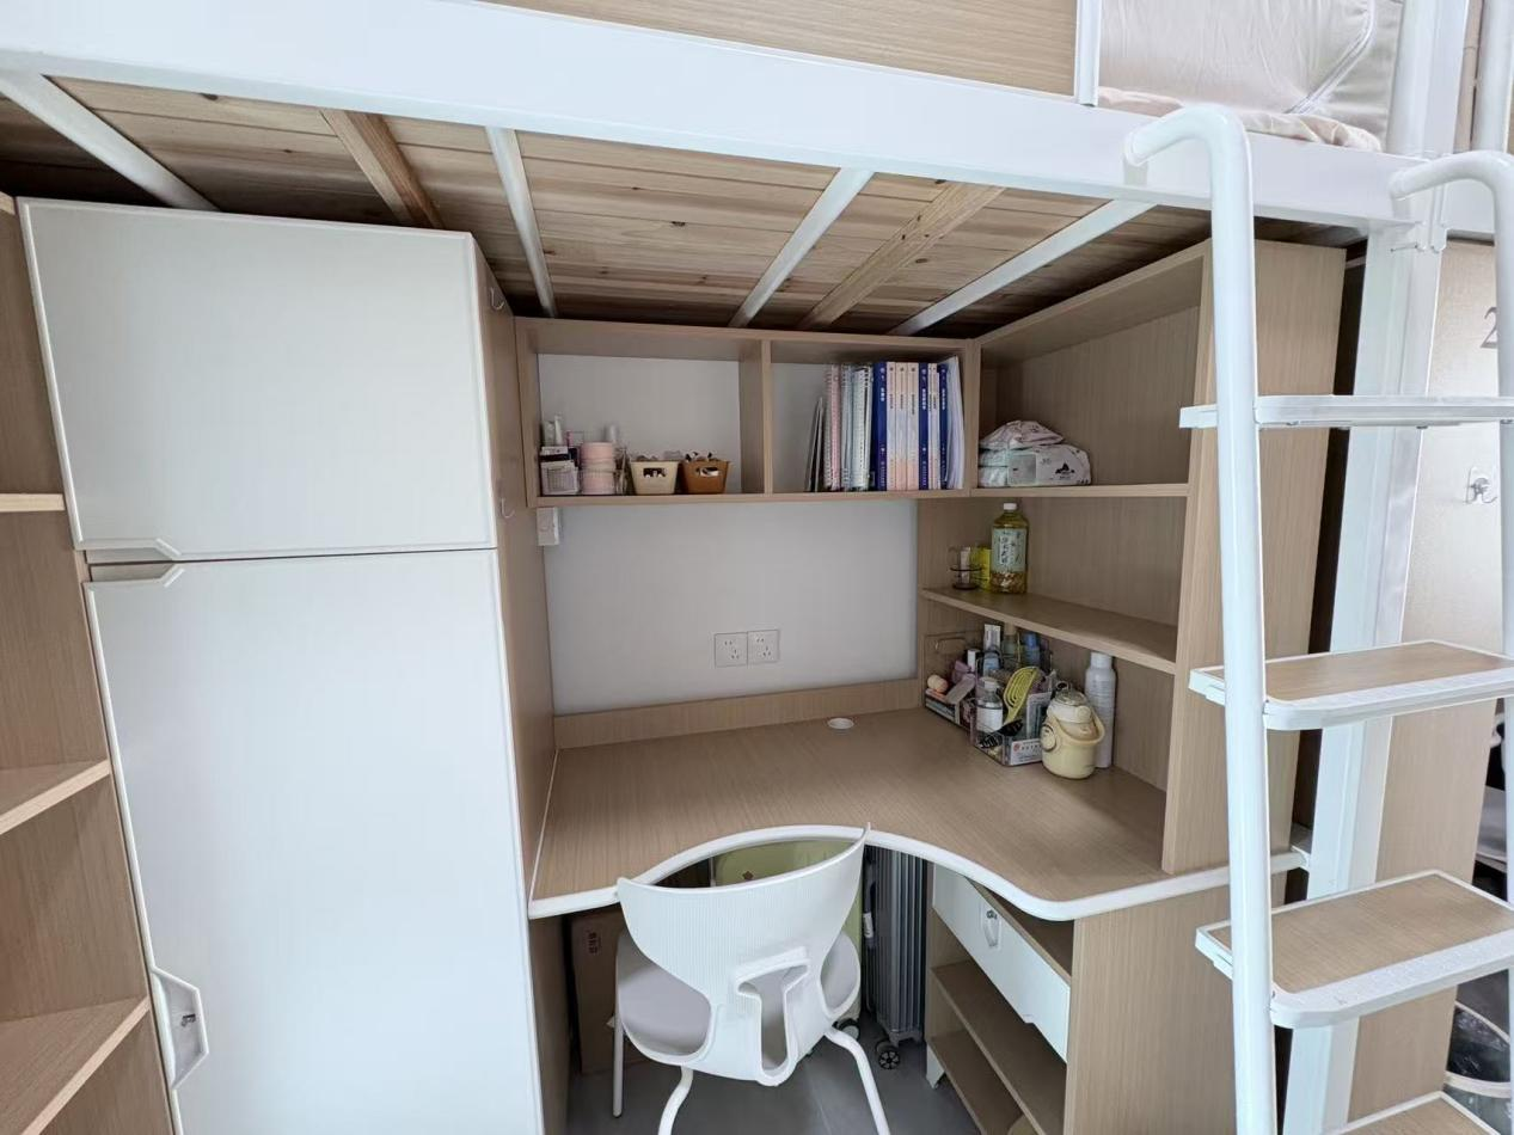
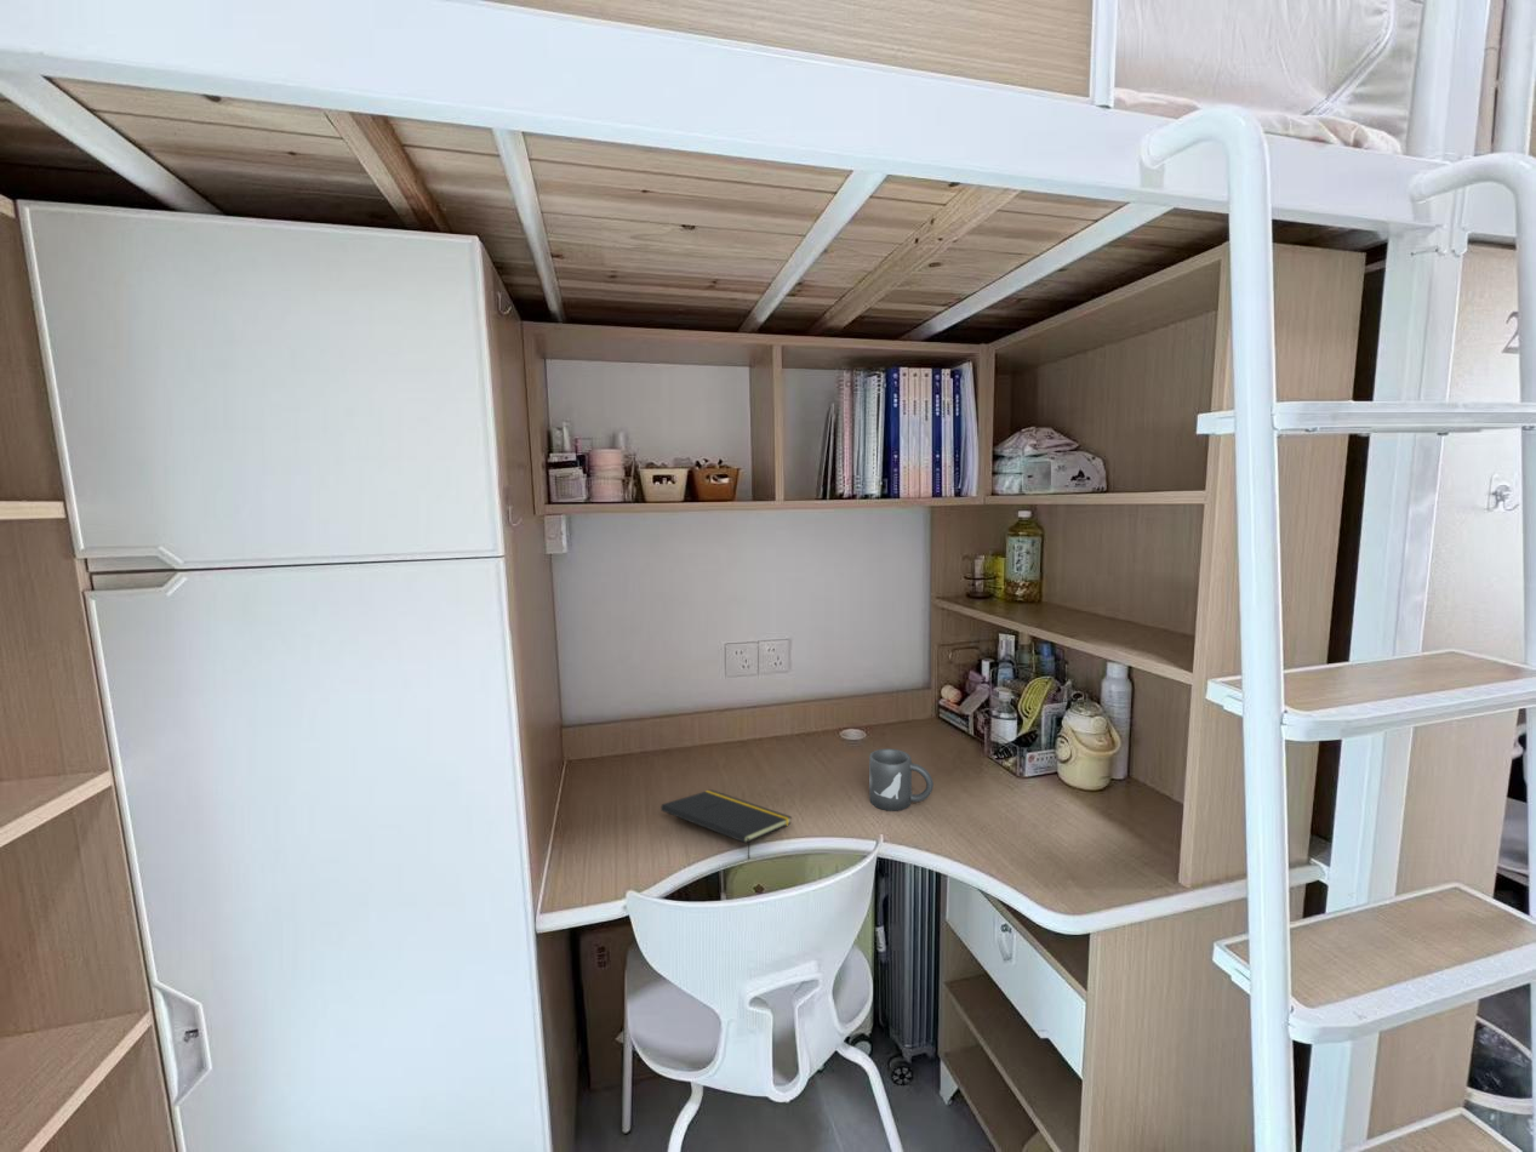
+ notepad [659,788,793,860]
+ mug [868,748,935,812]
